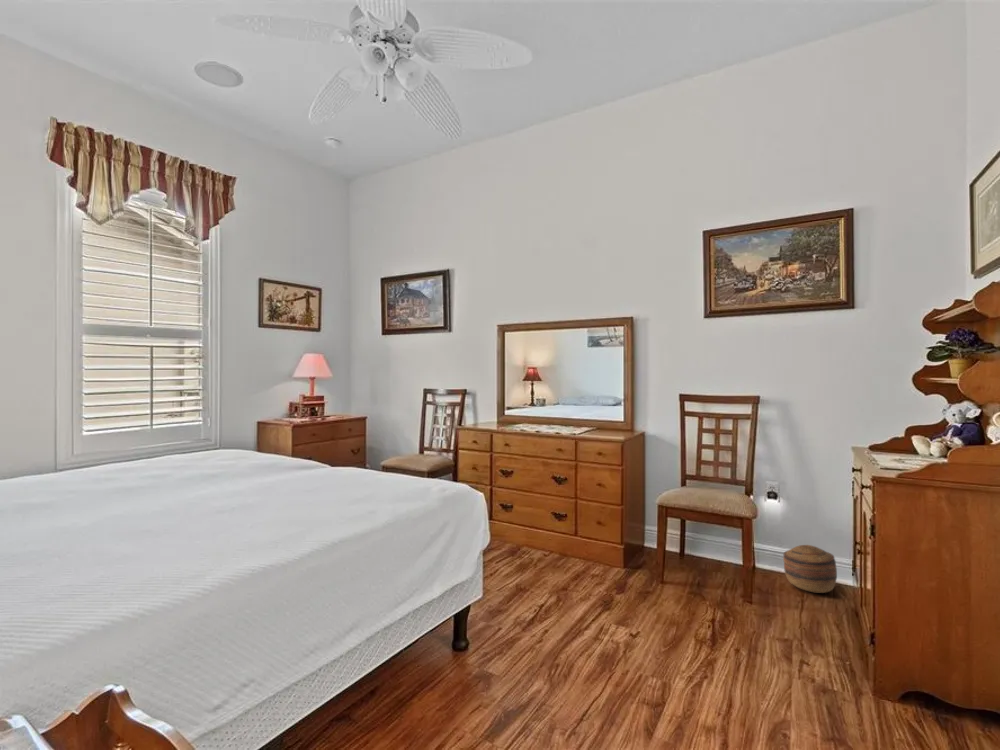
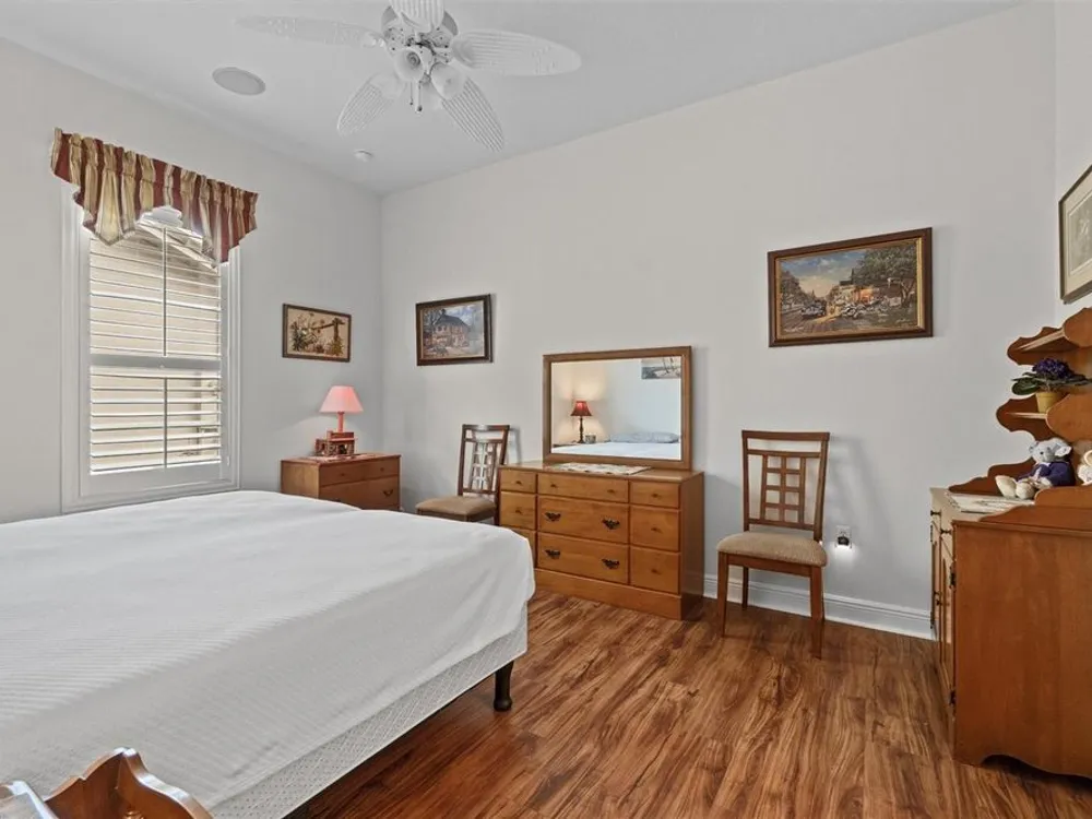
- basket [782,544,838,594]
